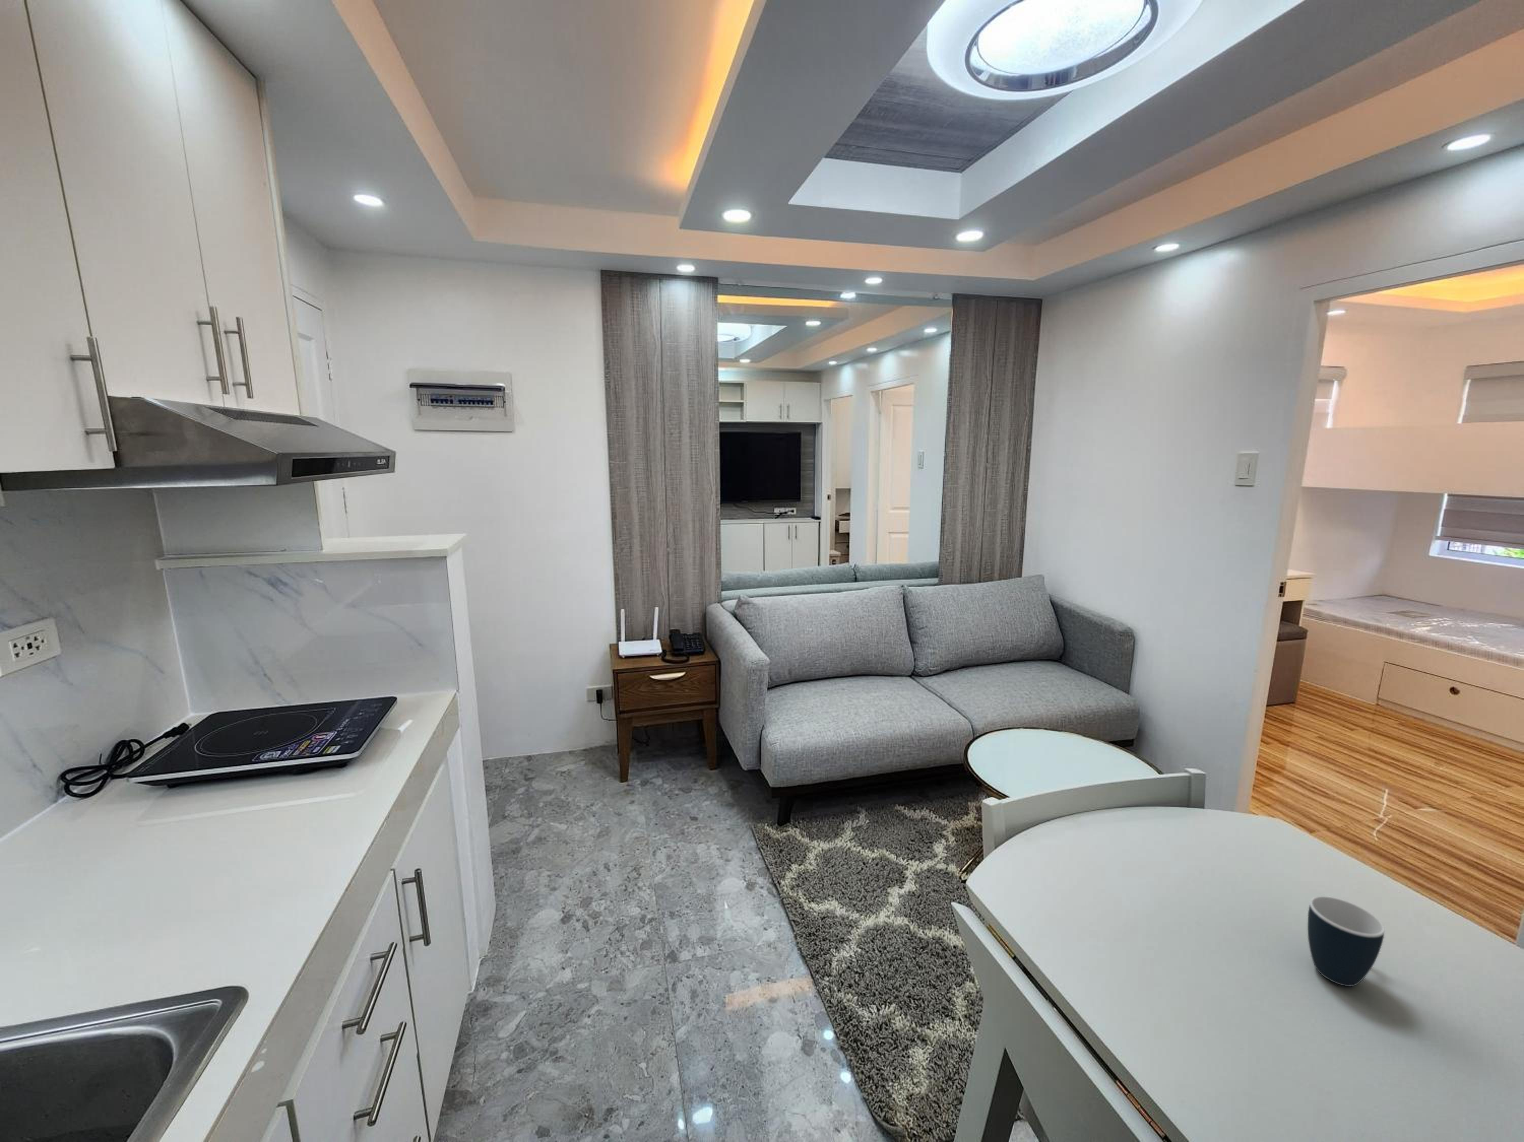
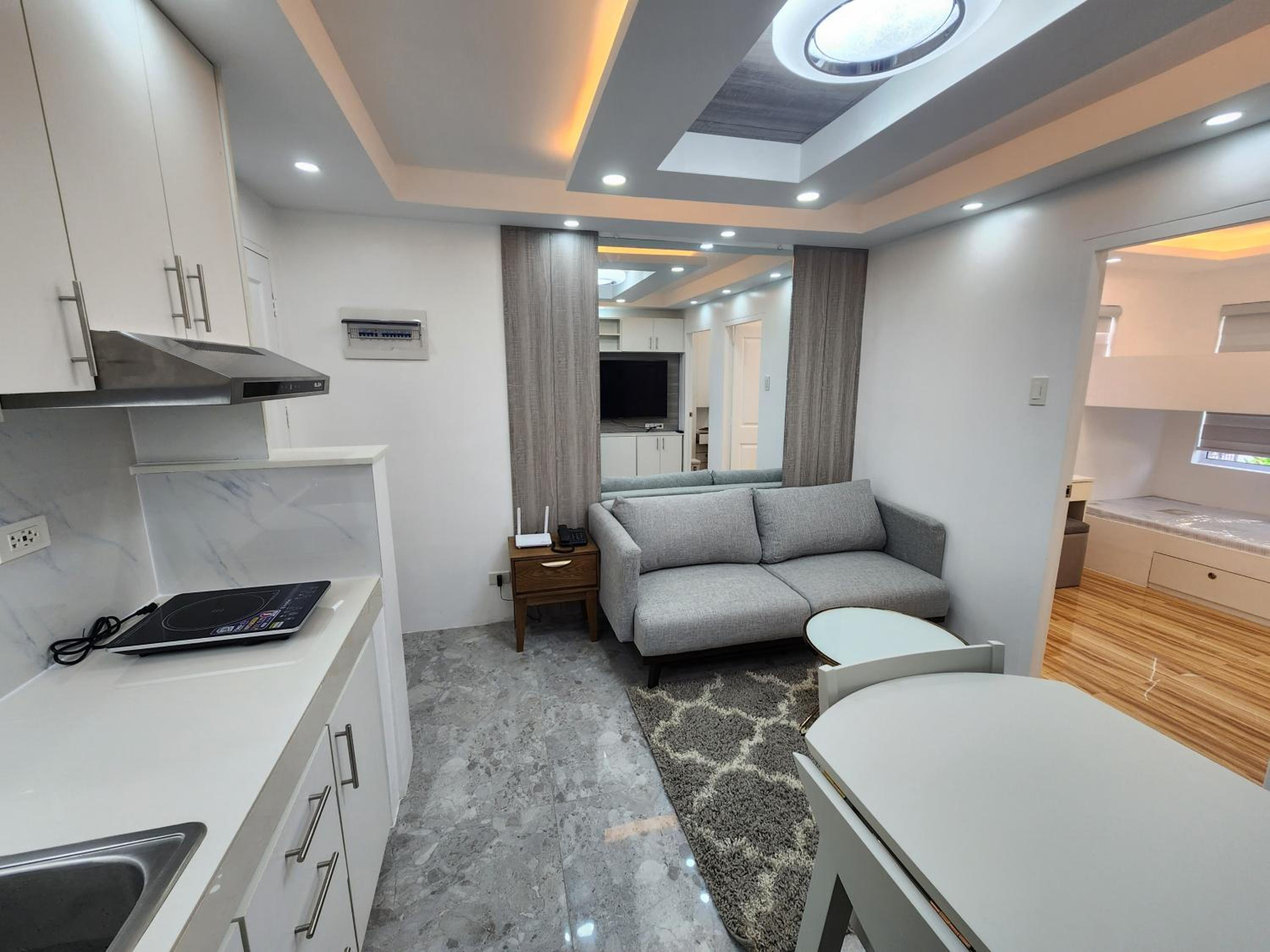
- mug [1307,895,1385,987]
